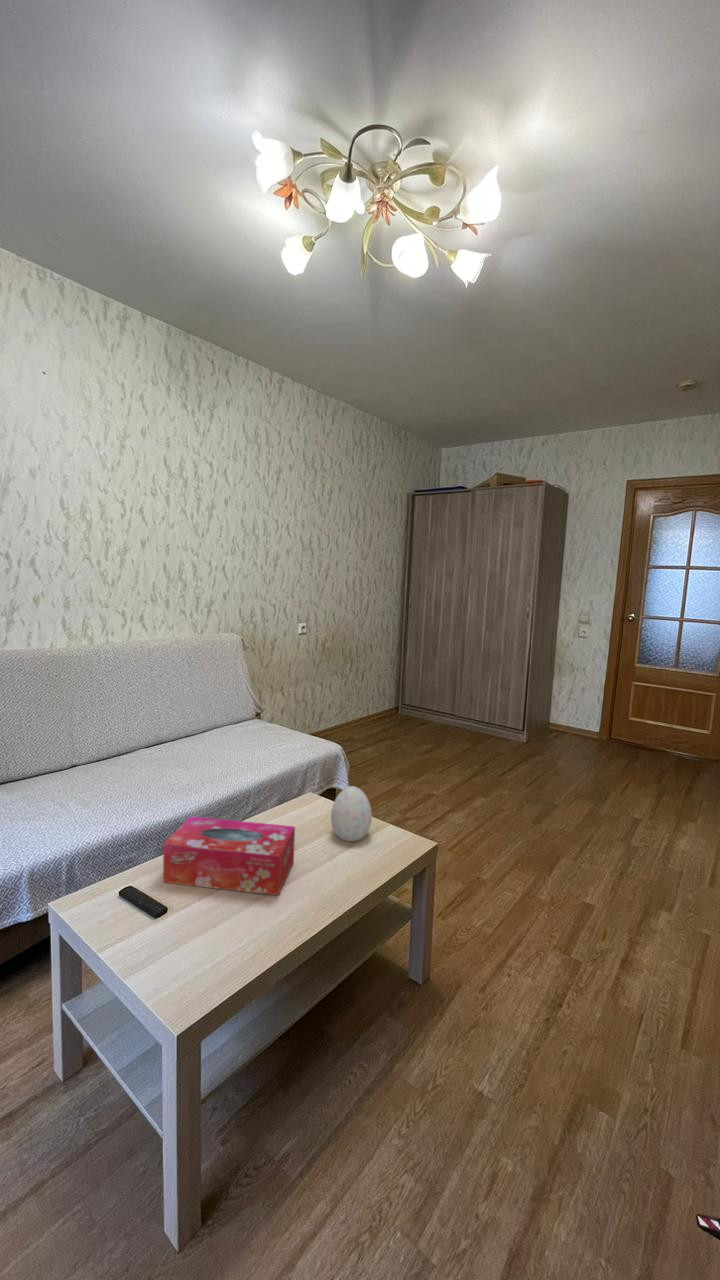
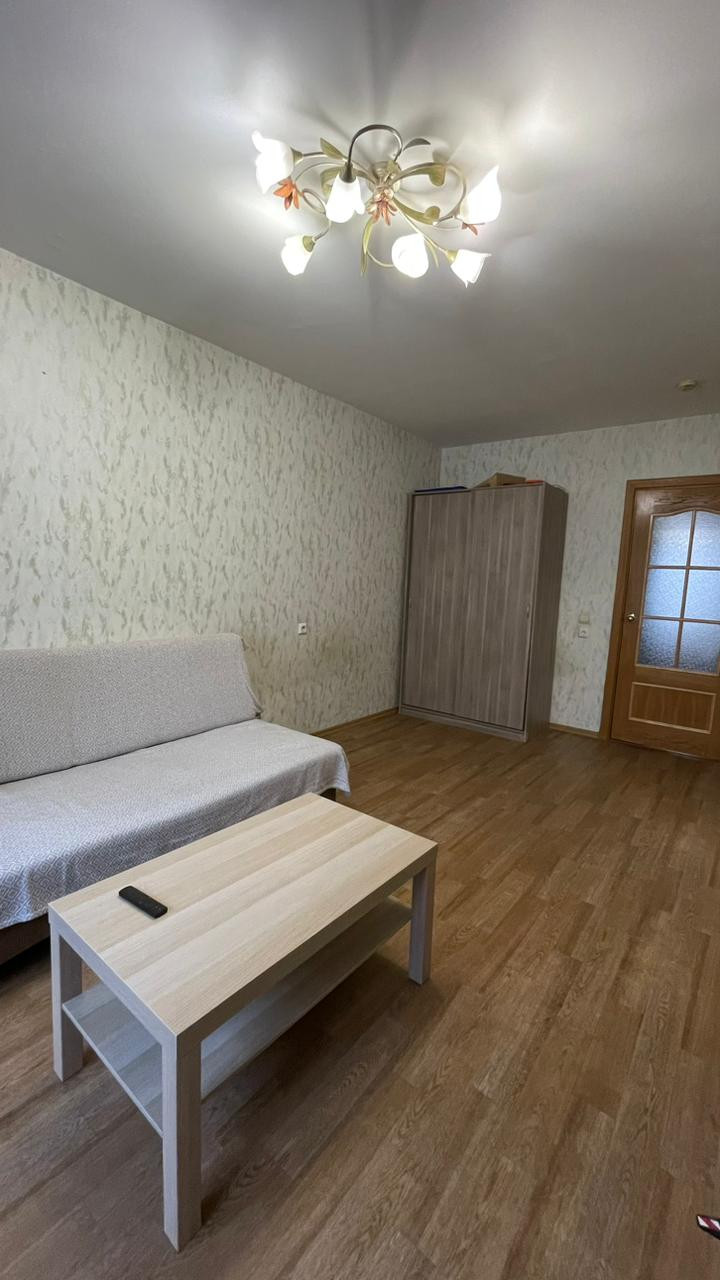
- tissue box [162,815,296,896]
- decorative egg [330,785,373,842]
